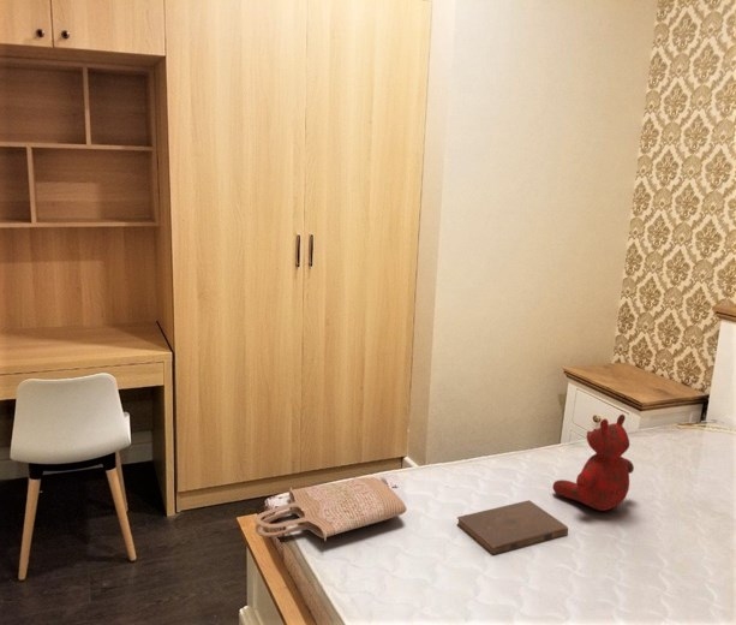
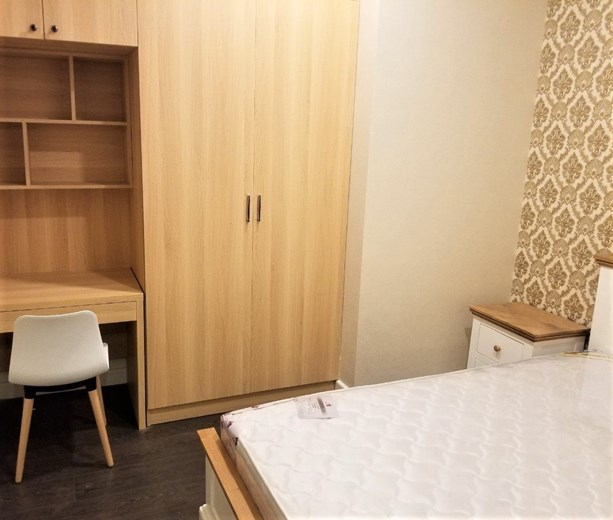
- shopping bag [253,476,408,542]
- book [456,499,569,556]
- teddy bear [551,413,635,512]
